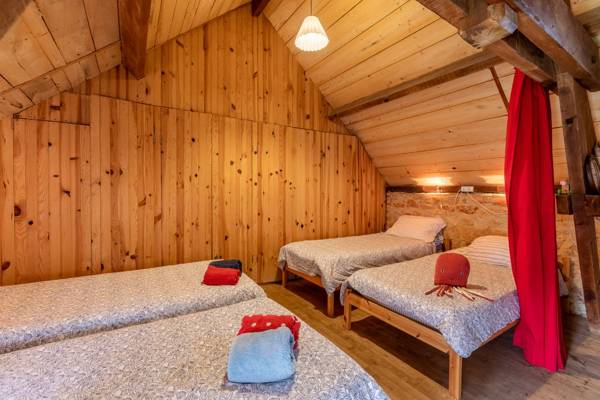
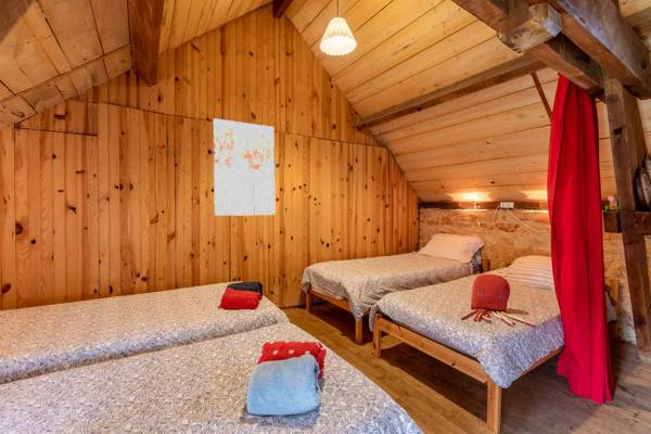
+ wall art [212,117,277,217]
